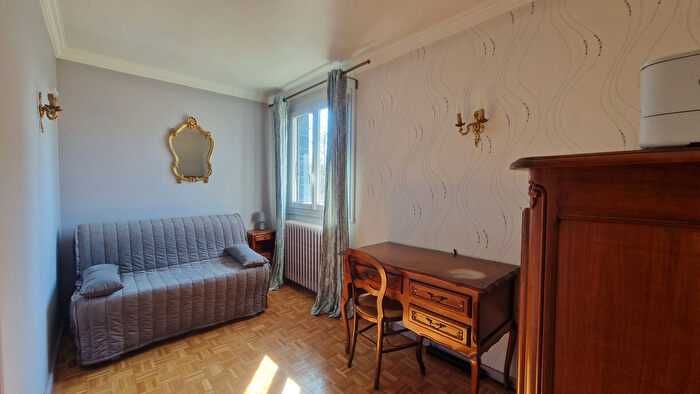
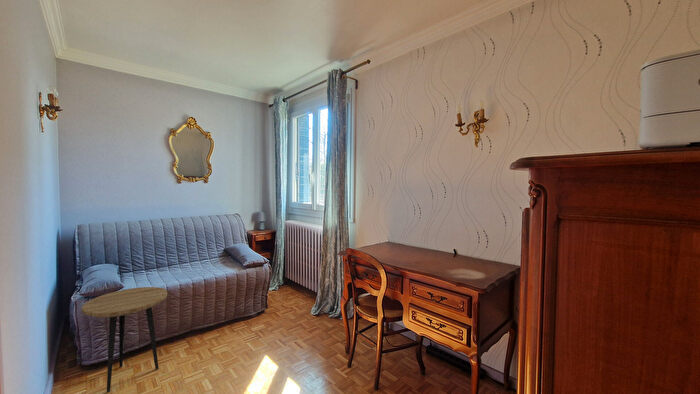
+ side table [81,286,168,393]
